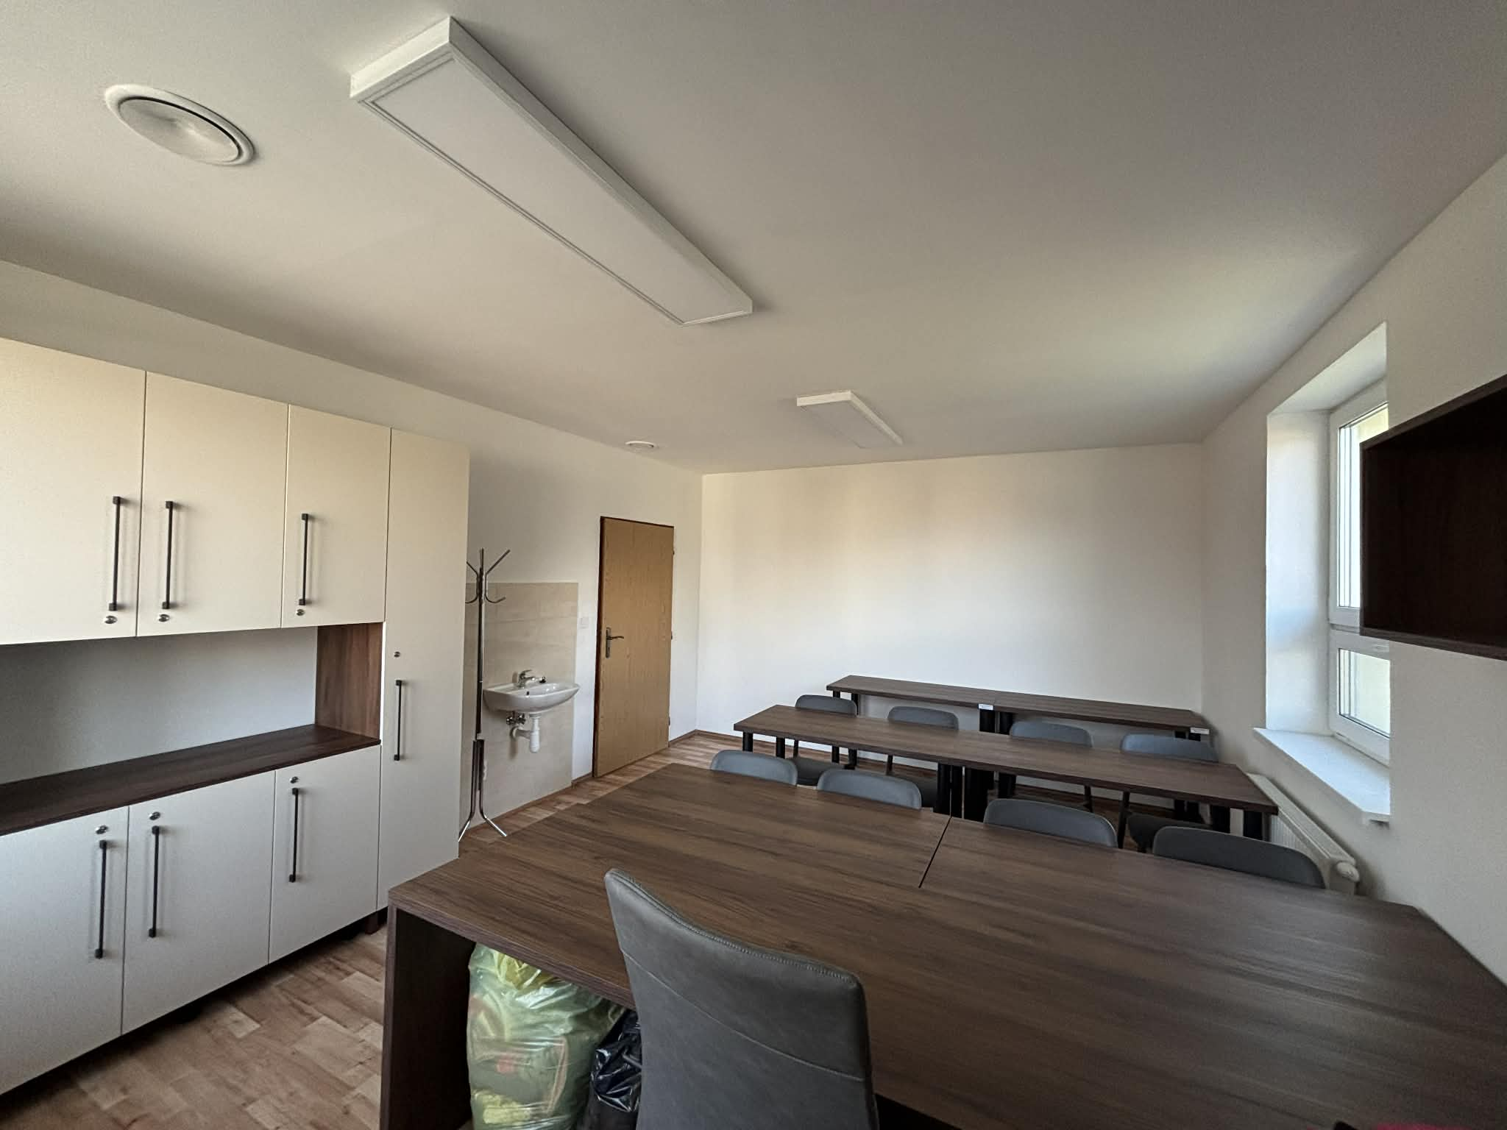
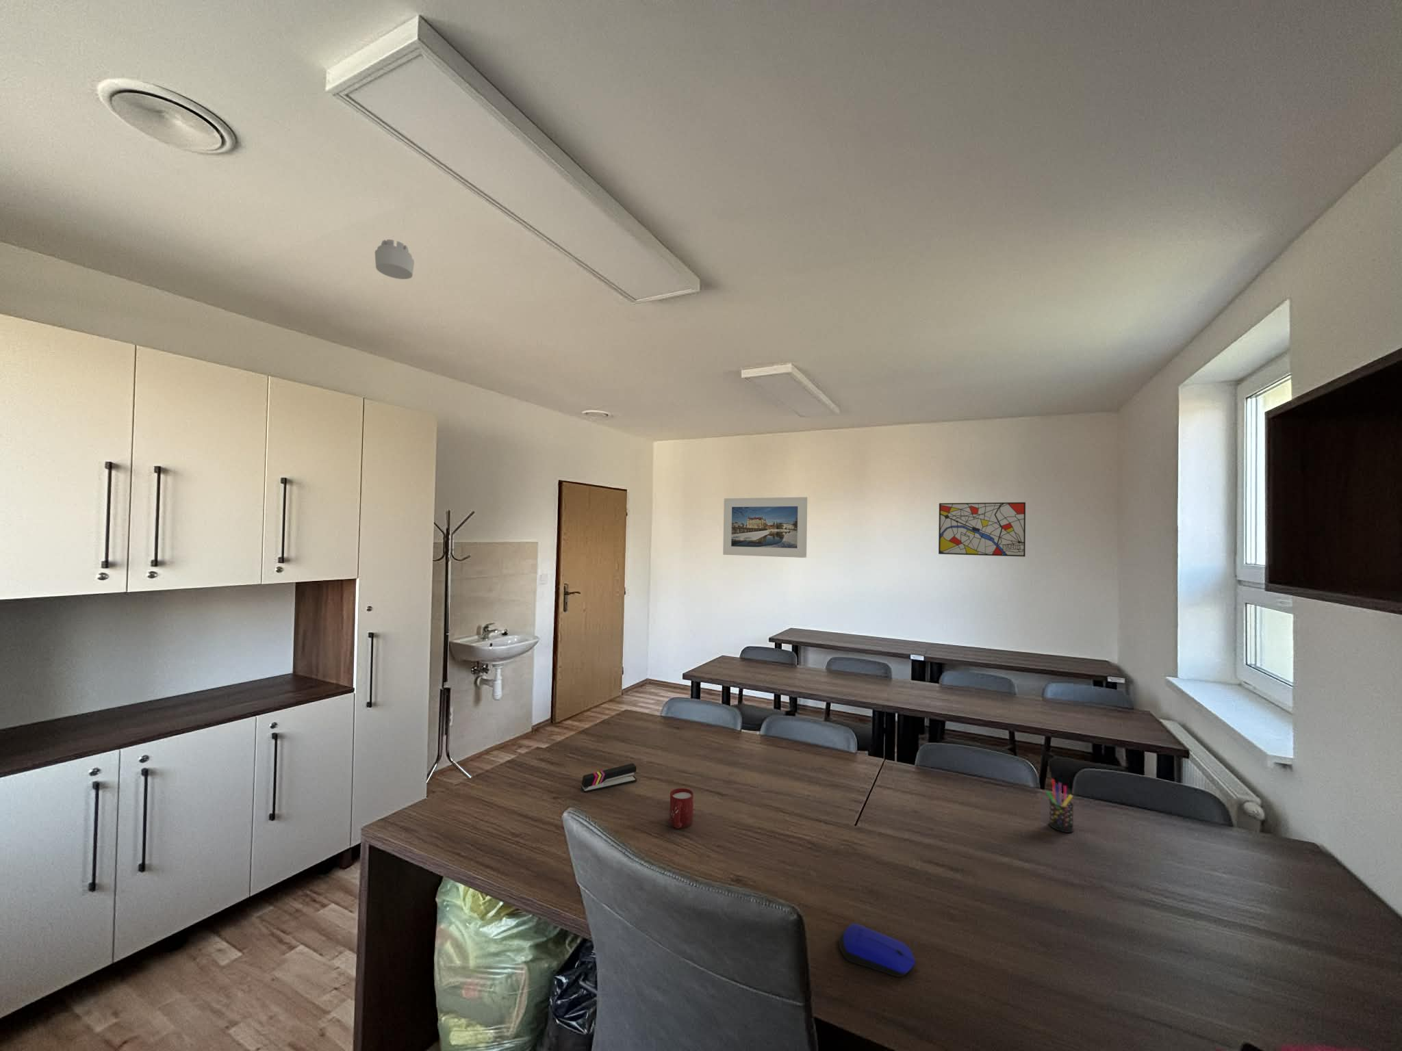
+ stapler [581,763,637,793]
+ smoke detector [374,238,415,279]
+ computer mouse [838,922,916,978]
+ wall art [938,501,1027,558]
+ cup [669,787,694,829]
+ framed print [722,496,808,559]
+ pen holder [1045,778,1075,834]
